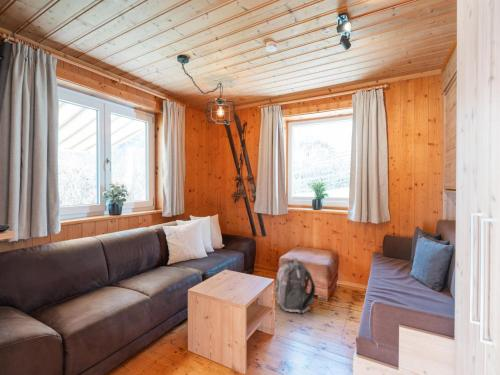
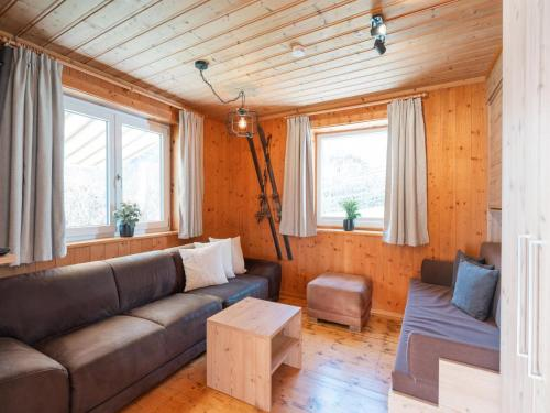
- backpack [273,257,316,314]
